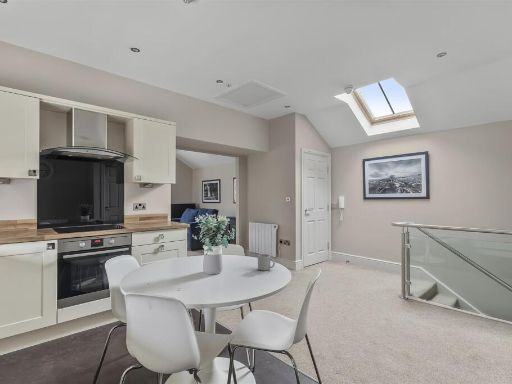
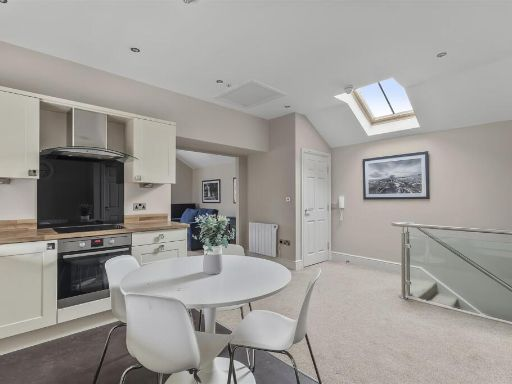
- mug [257,253,276,272]
